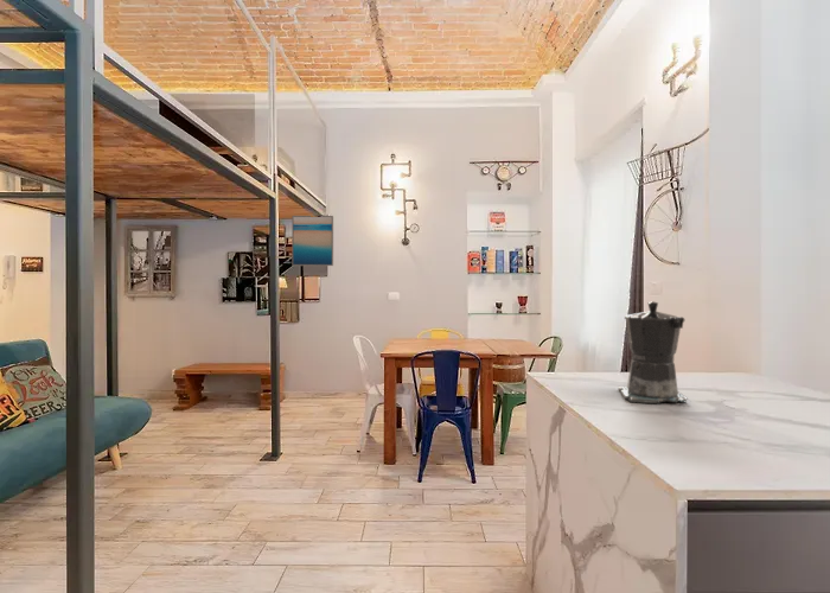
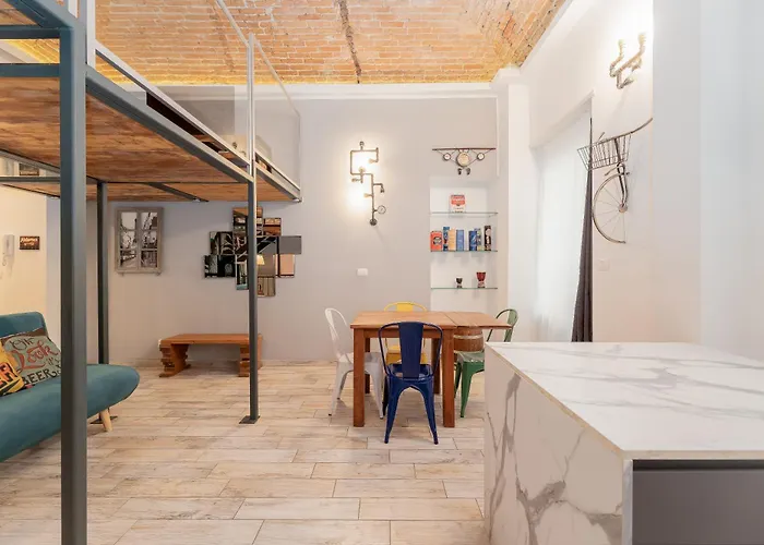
- coffee maker [618,300,691,404]
- wall art [290,215,334,267]
